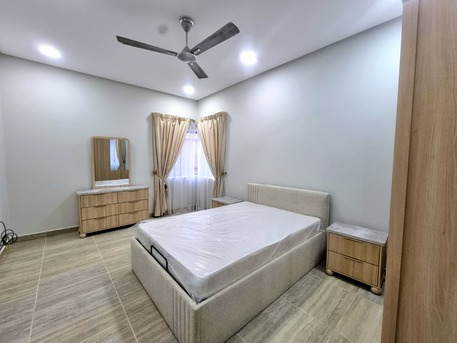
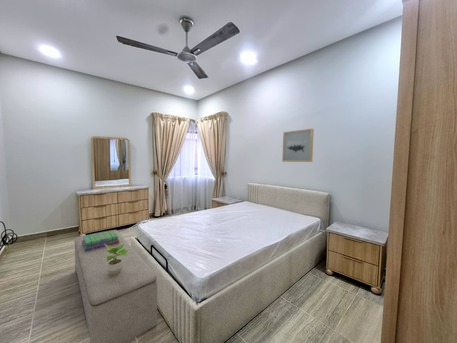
+ wall art [281,128,315,163]
+ potted plant [103,243,130,275]
+ stack of books [82,230,119,251]
+ bench [73,229,158,343]
